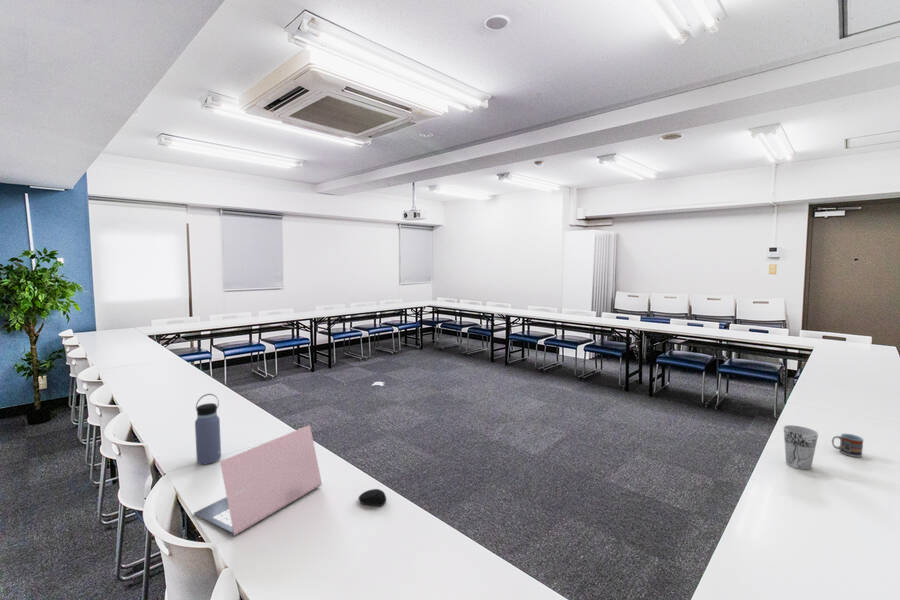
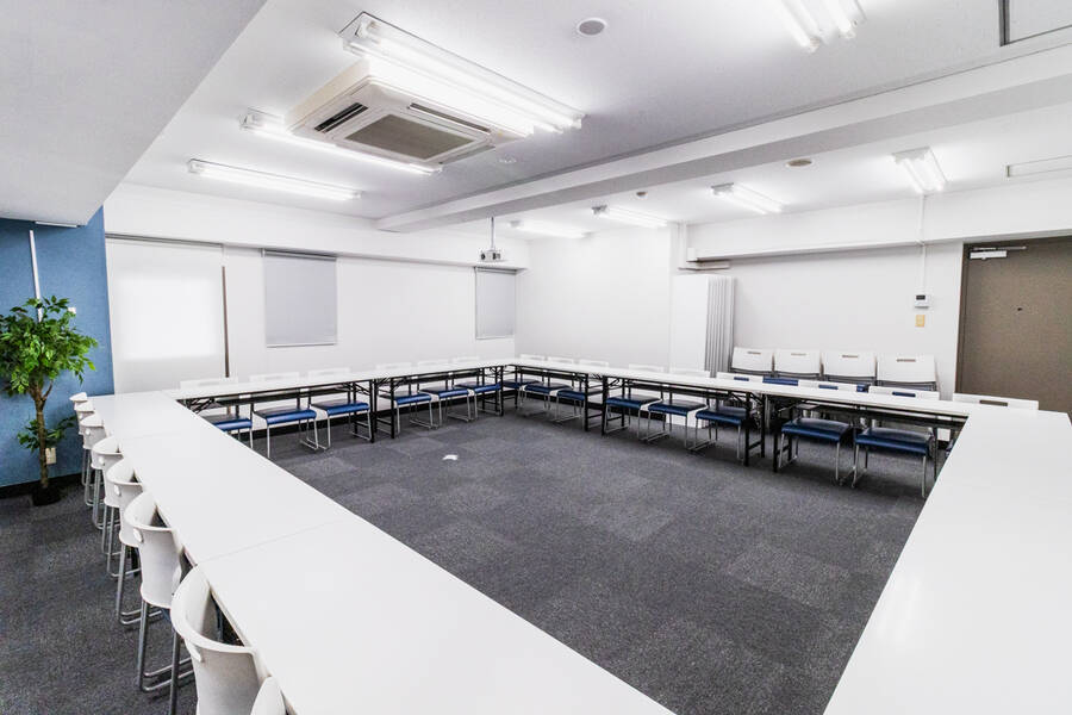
- computer mouse [358,488,387,507]
- cup [783,424,819,471]
- laptop [193,424,323,537]
- cup [831,433,865,458]
- water bottle [194,393,222,465]
